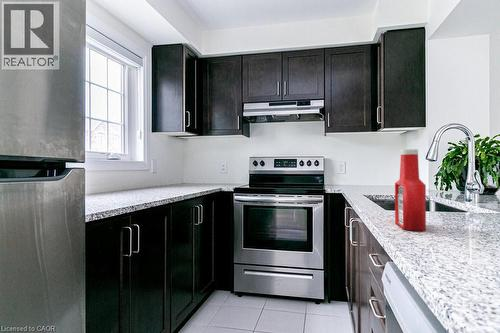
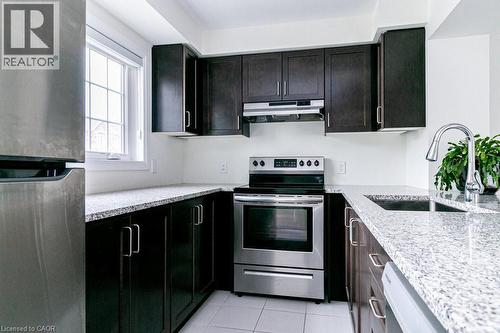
- soap bottle [394,148,427,232]
